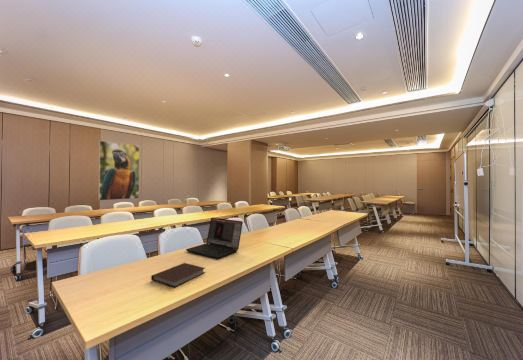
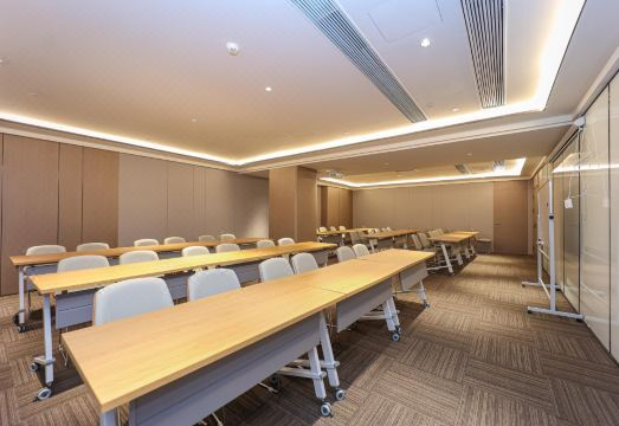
- notebook [150,262,206,289]
- laptop [185,217,244,260]
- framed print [98,140,140,202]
